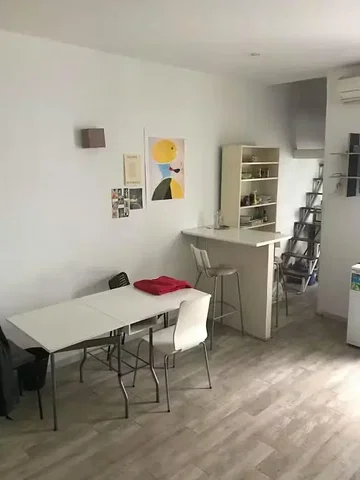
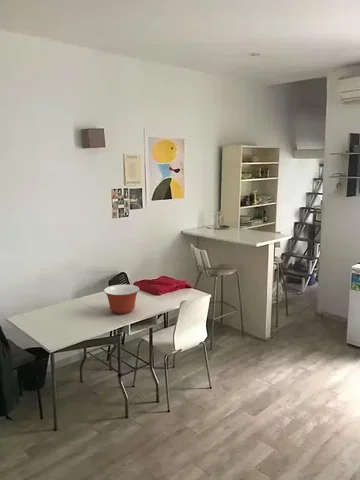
+ mixing bowl [103,284,140,315]
